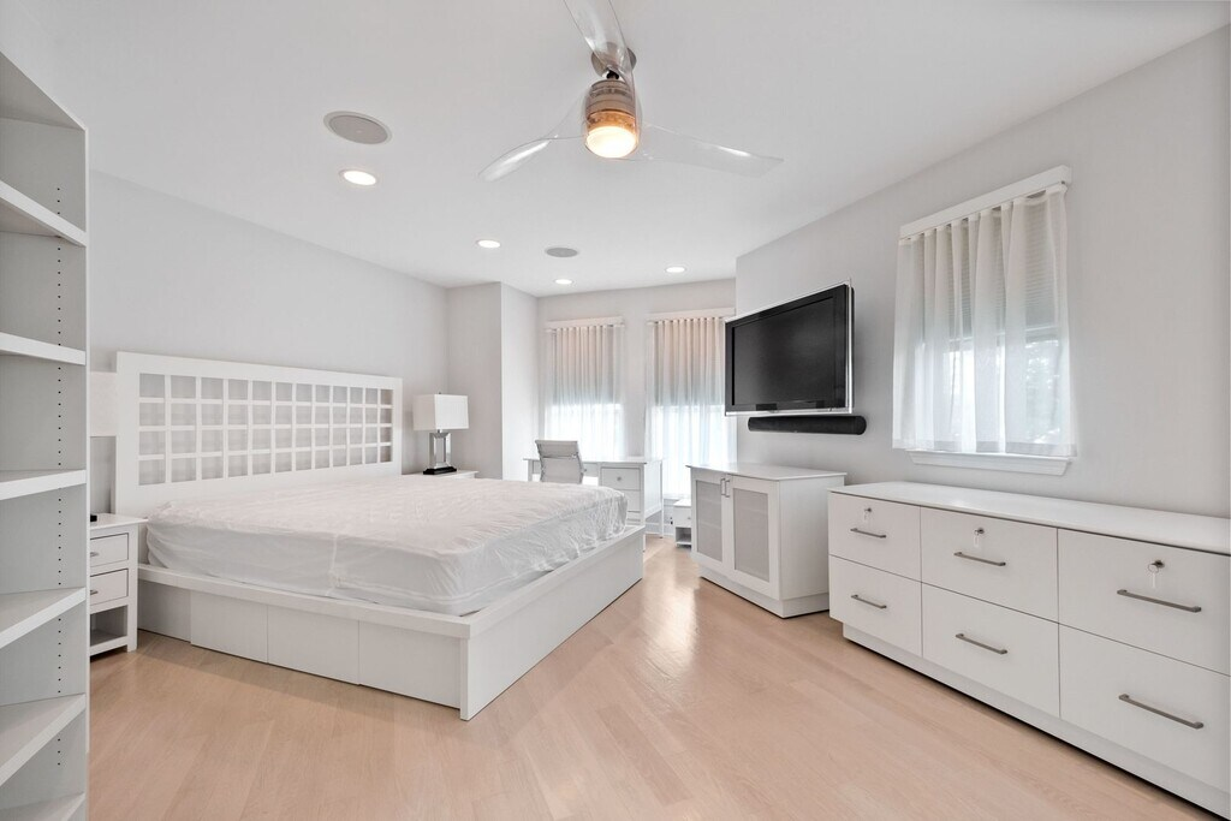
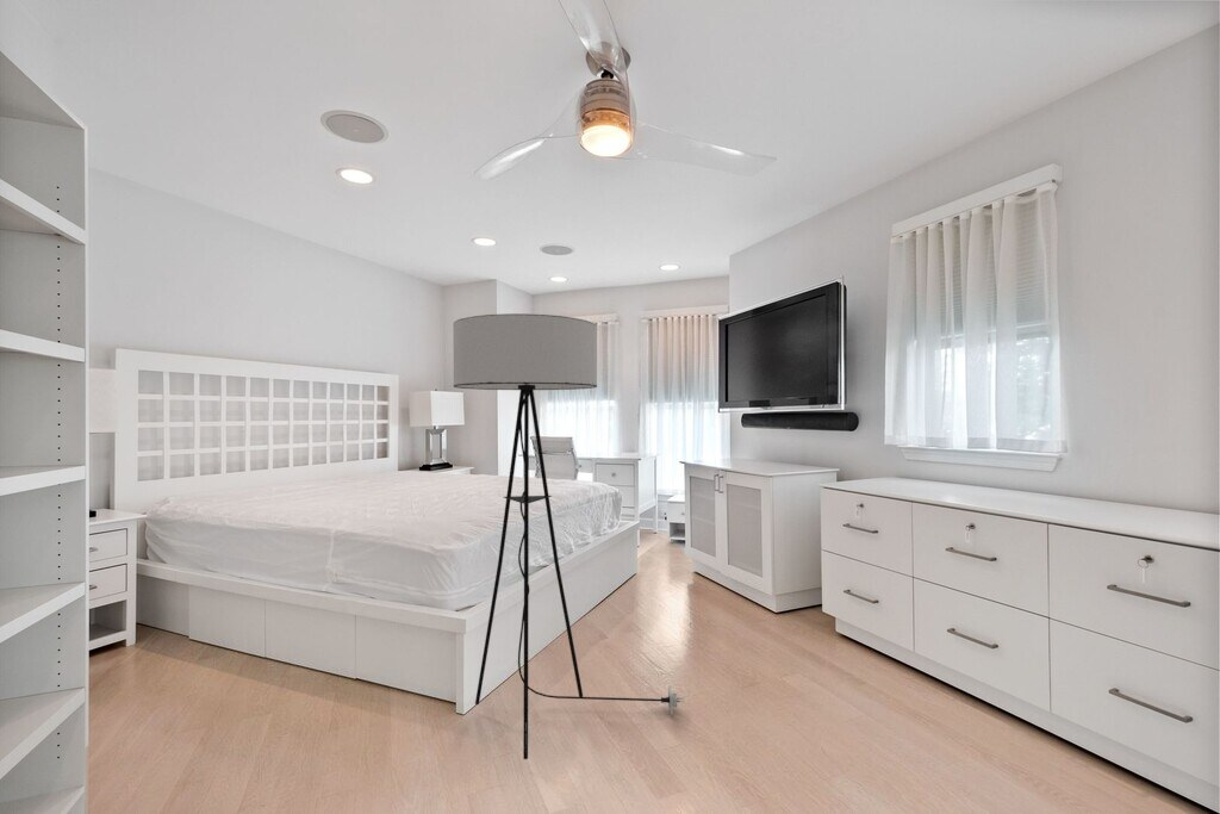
+ floor lamp [452,312,686,760]
